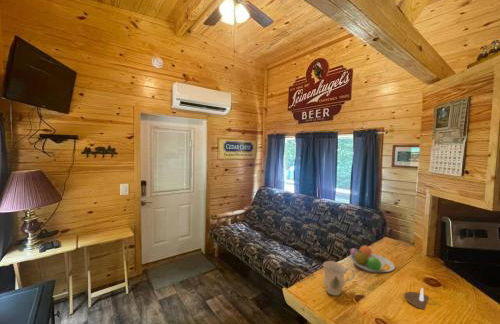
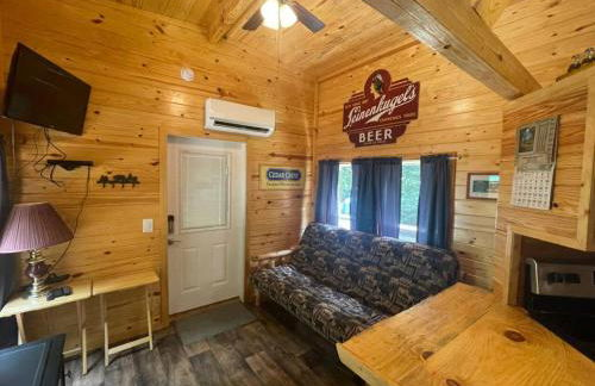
- mug [322,260,356,297]
- candle [403,287,430,311]
- fruit bowl [349,244,396,273]
